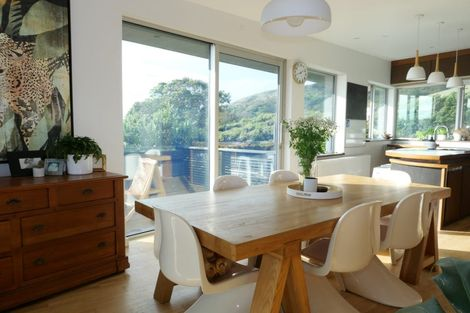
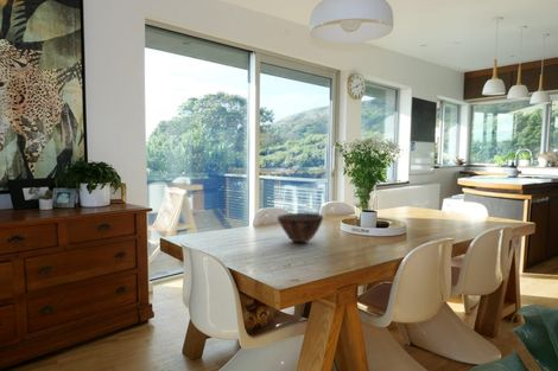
+ bowl [275,212,324,243]
